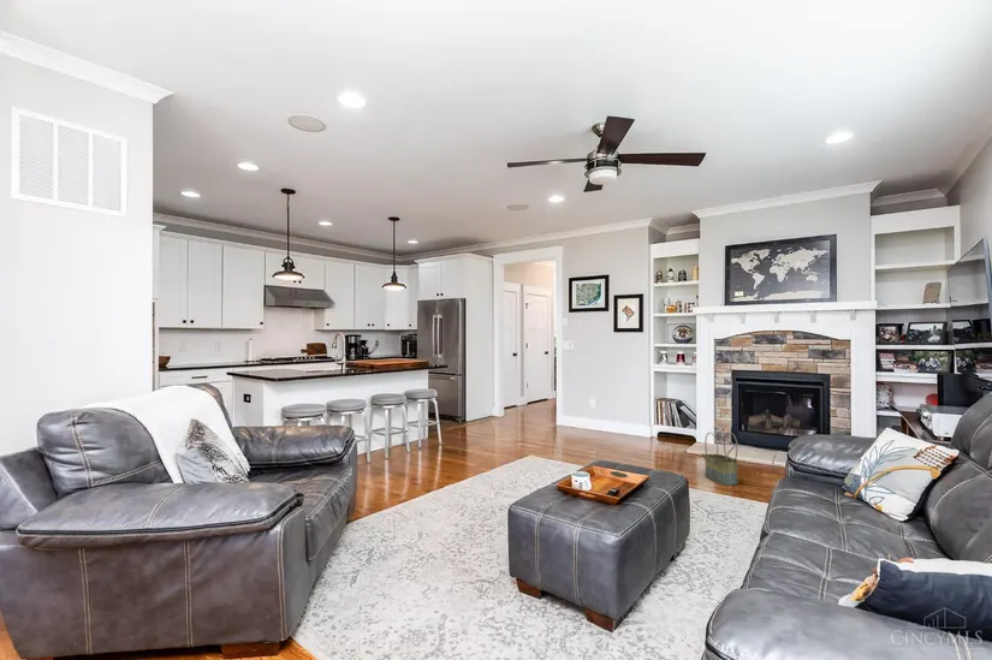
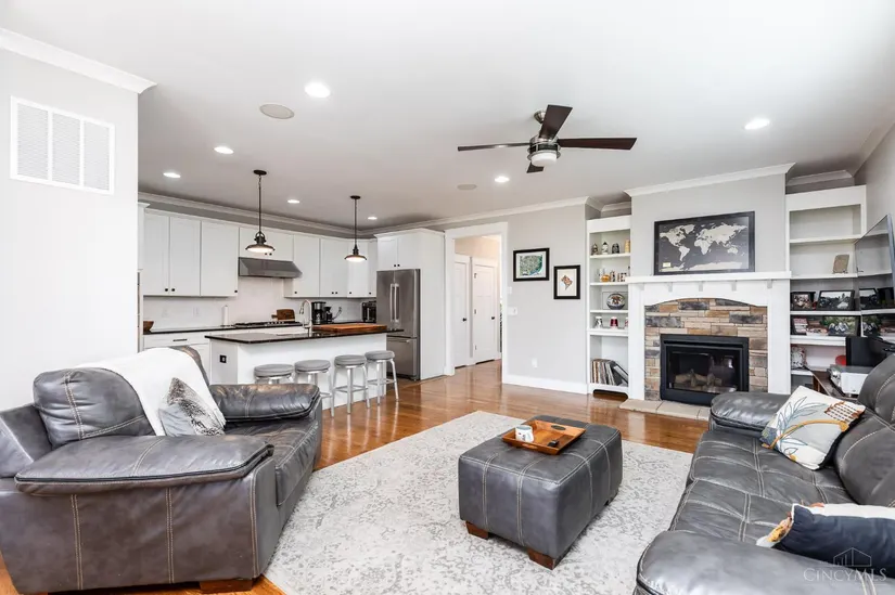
- basket [703,430,739,487]
